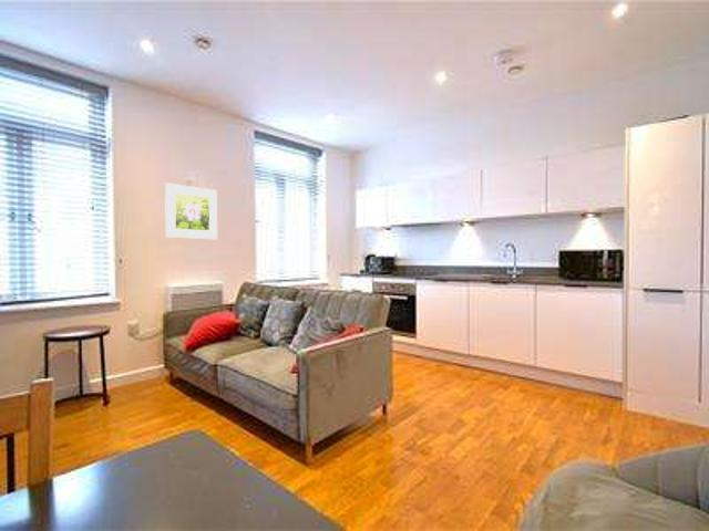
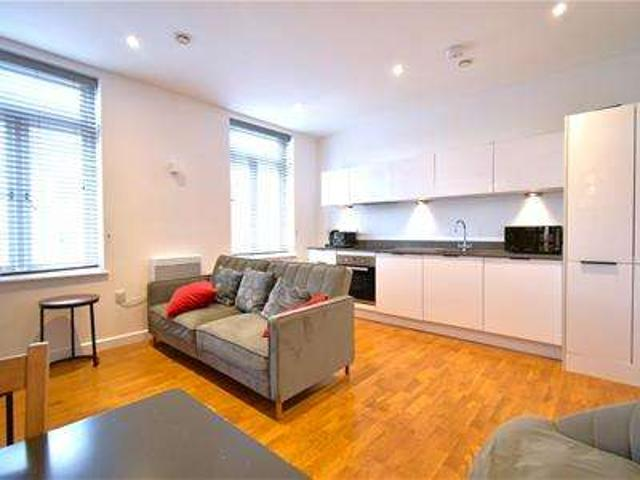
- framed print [164,181,218,240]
